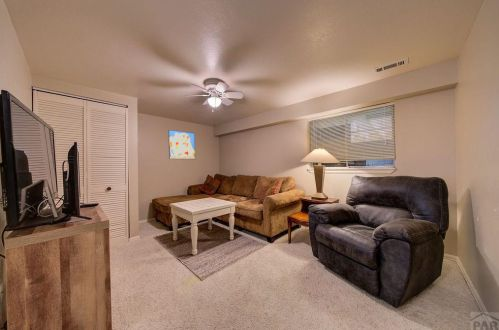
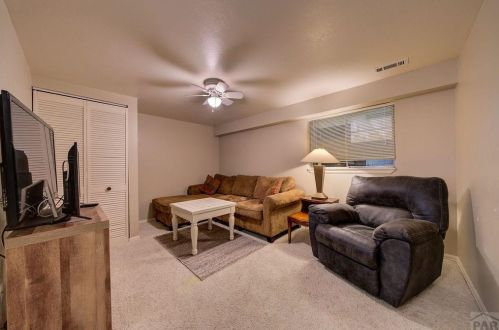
- wall art [168,129,196,160]
